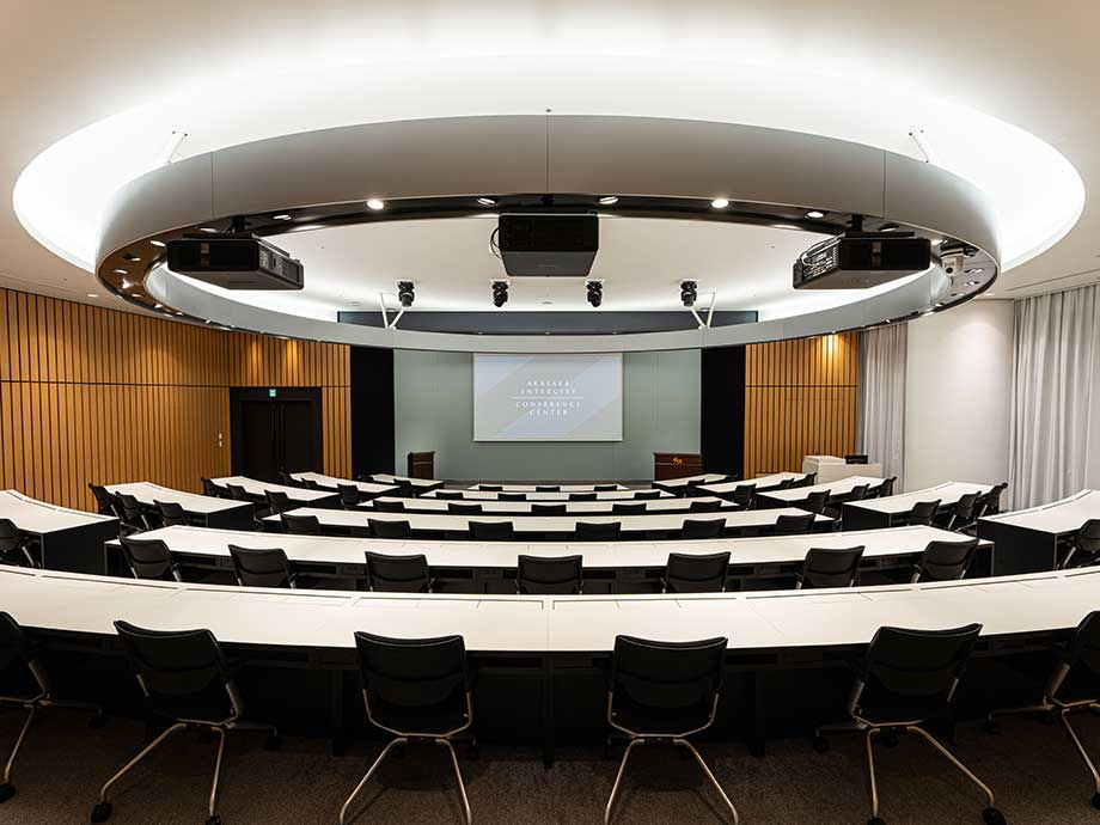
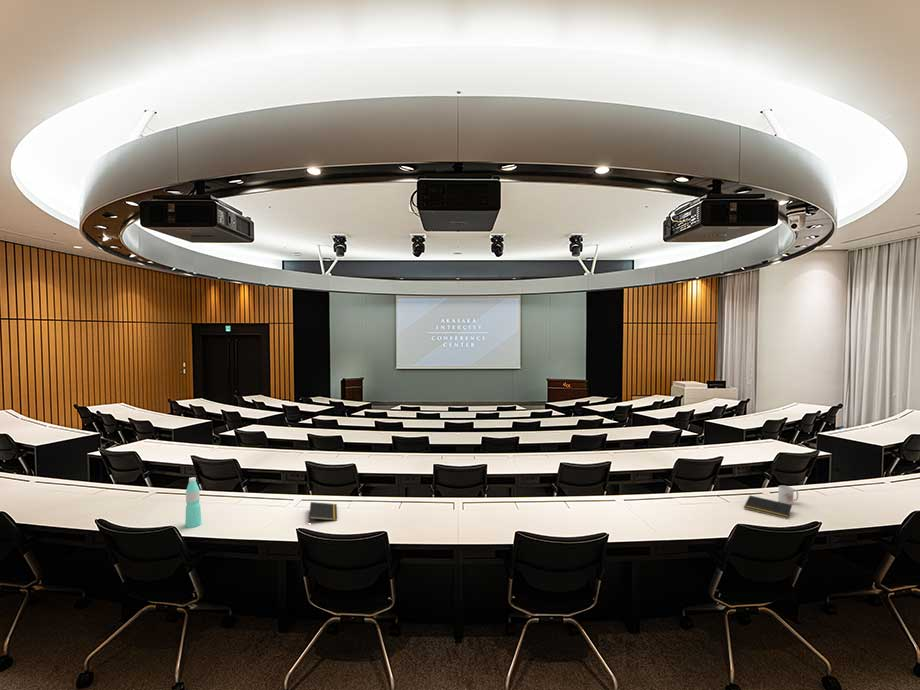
+ notepad [308,501,338,522]
+ water bottle [184,476,202,529]
+ mug [777,485,799,505]
+ notepad [743,495,793,520]
